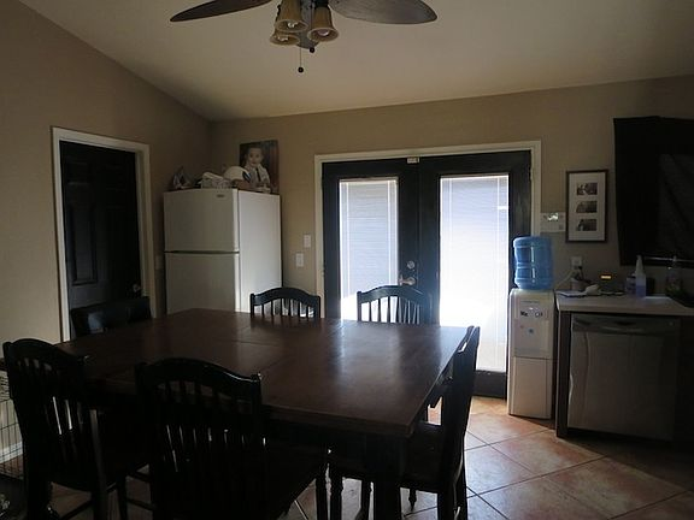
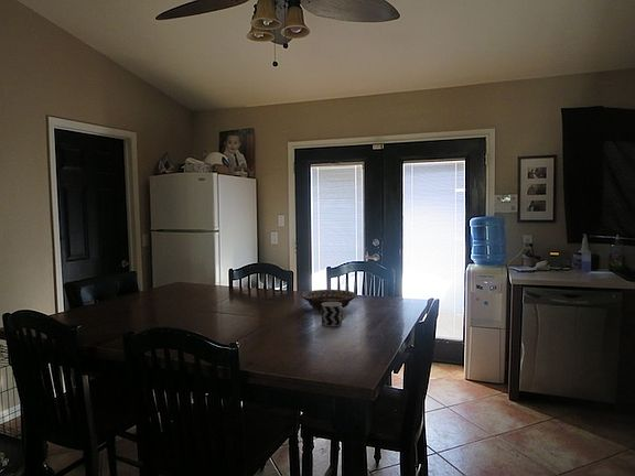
+ decorative bowl [300,289,357,312]
+ cup [321,302,347,327]
